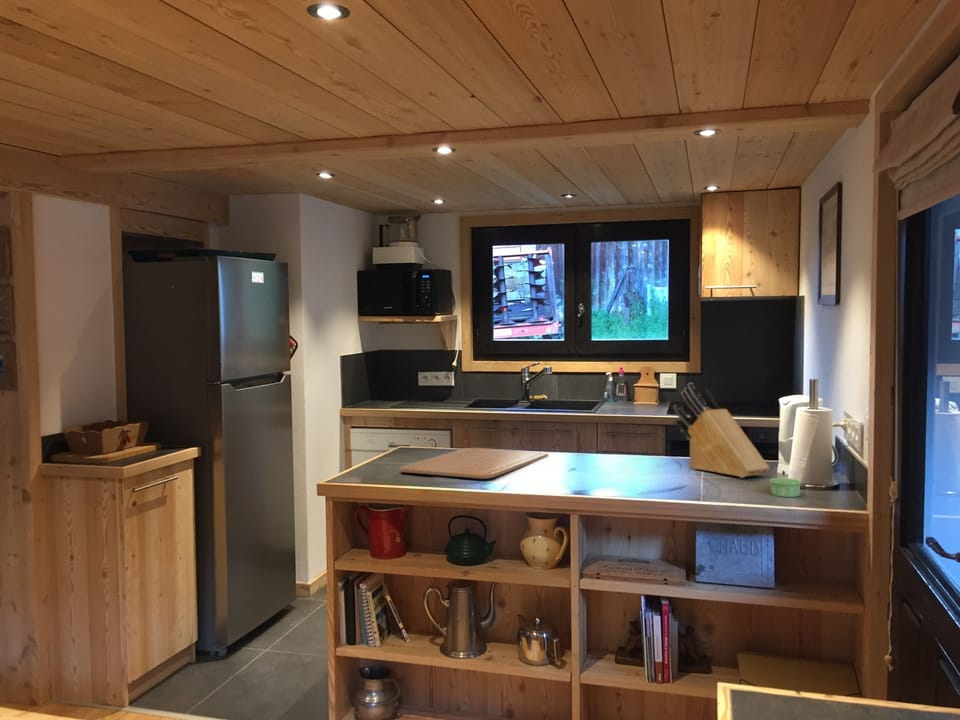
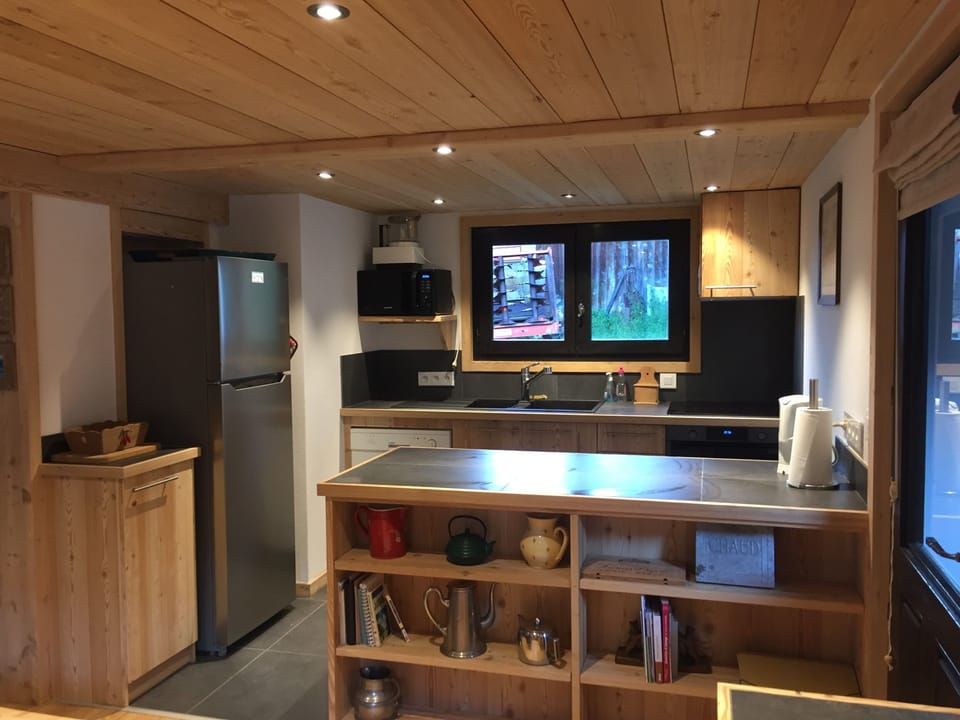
- ramekin [769,477,802,498]
- knife block [672,382,771,479]
- chopping board [399,447,549,480]
